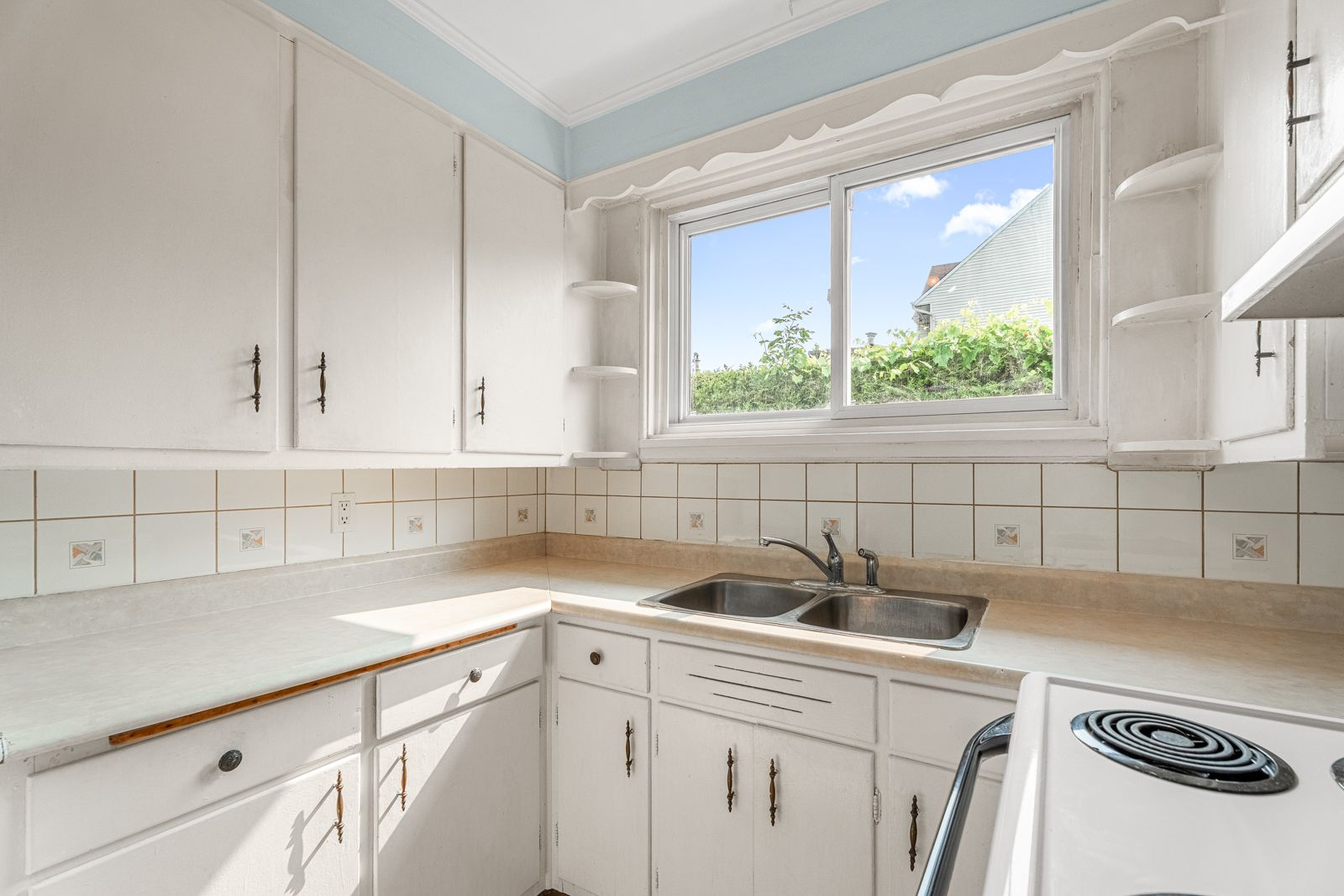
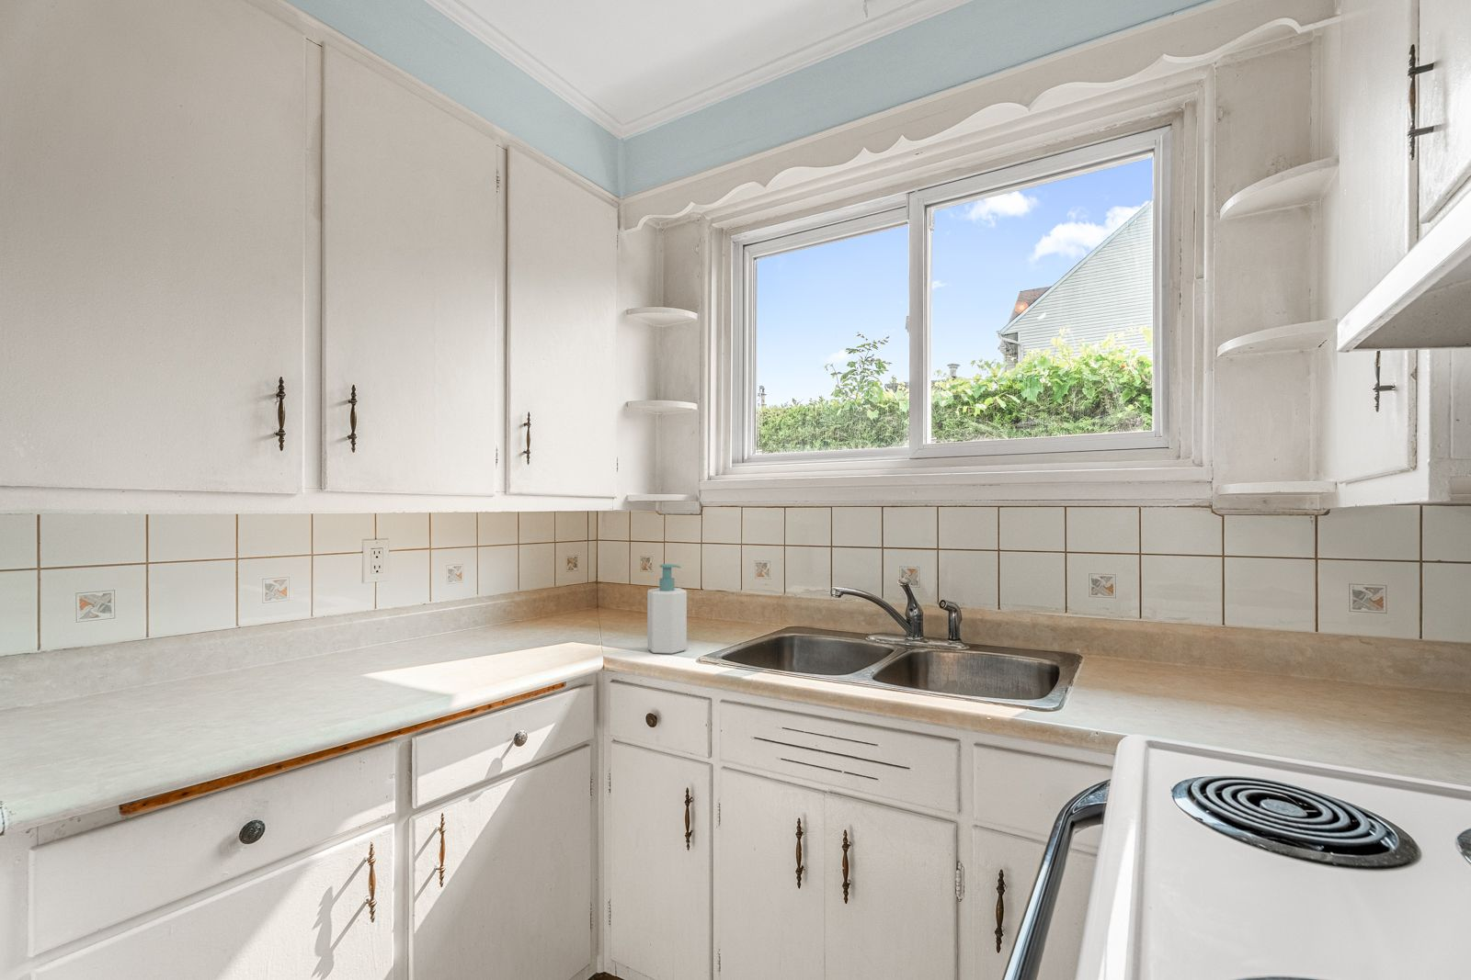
+ soap bottle [647,563,687,655]
